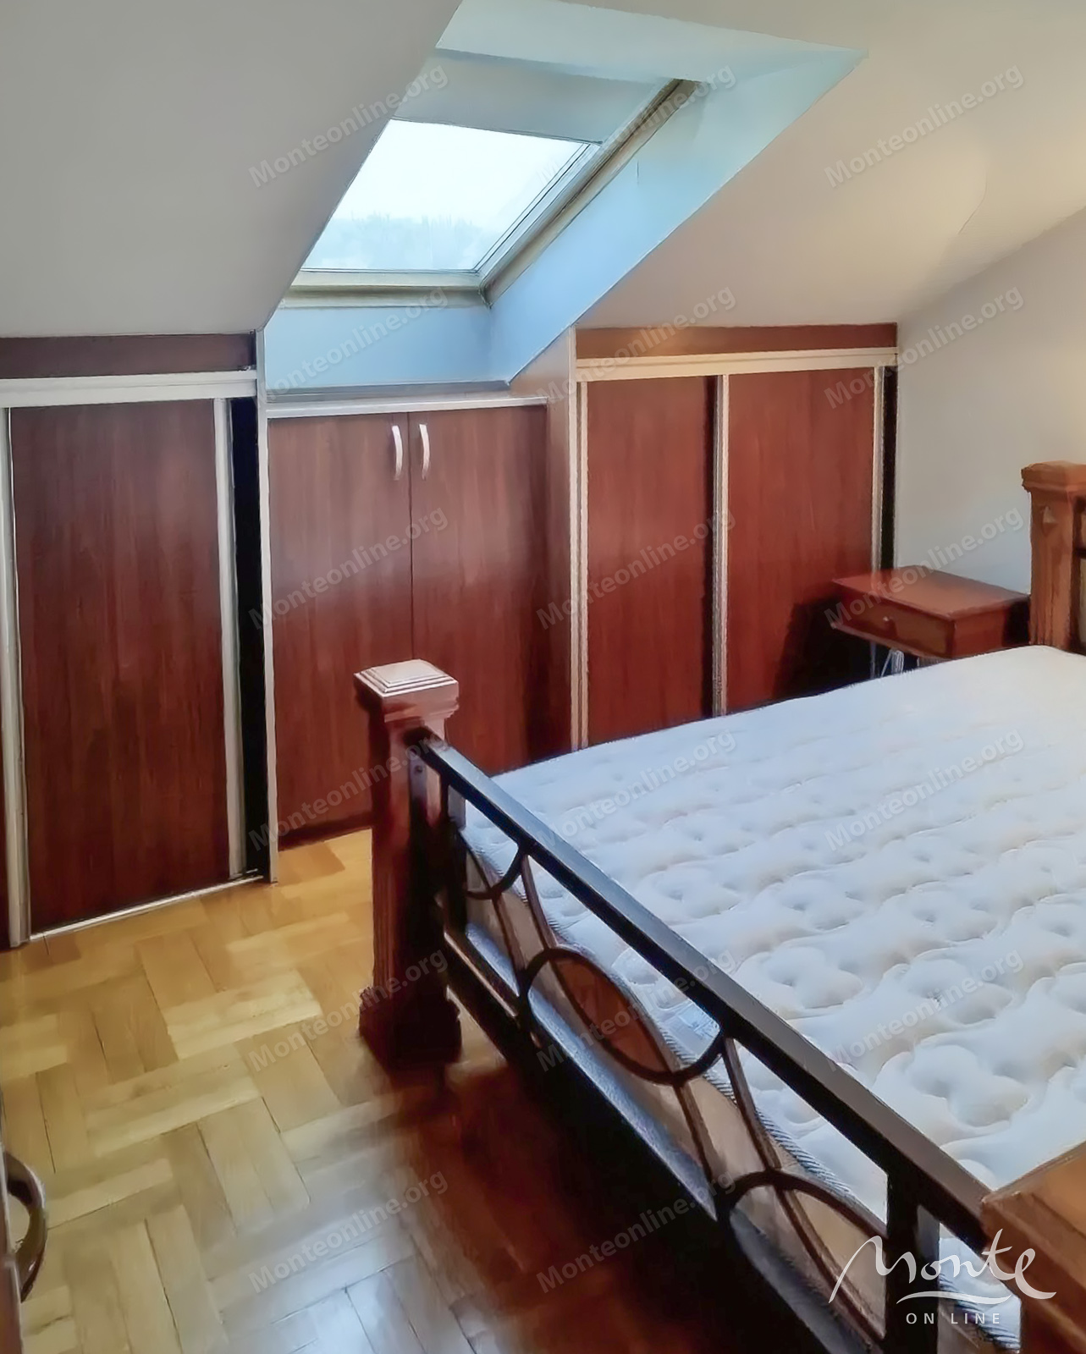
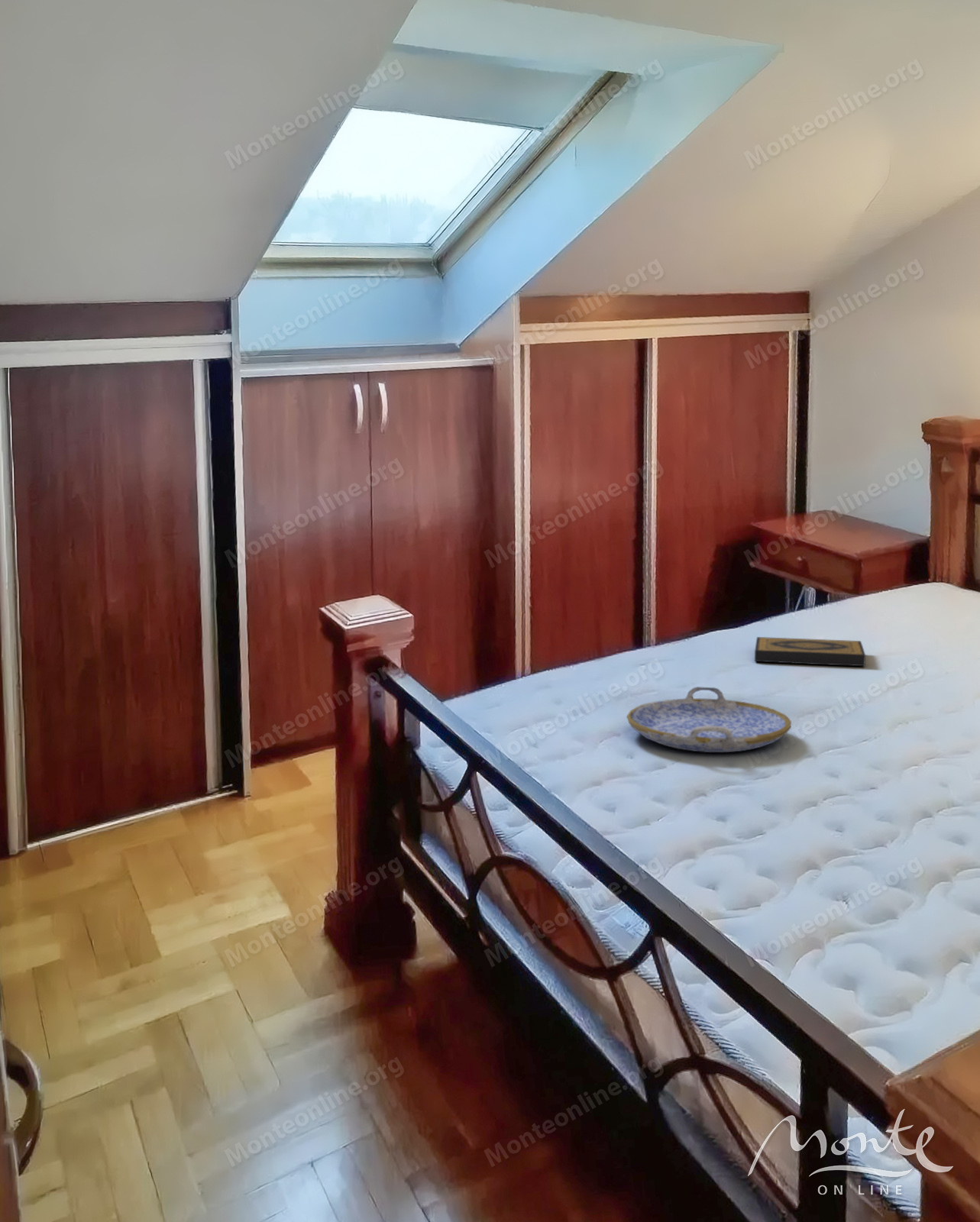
+ serving tray [626,686,792,753]
+ hardback book [754,636,866,667]
